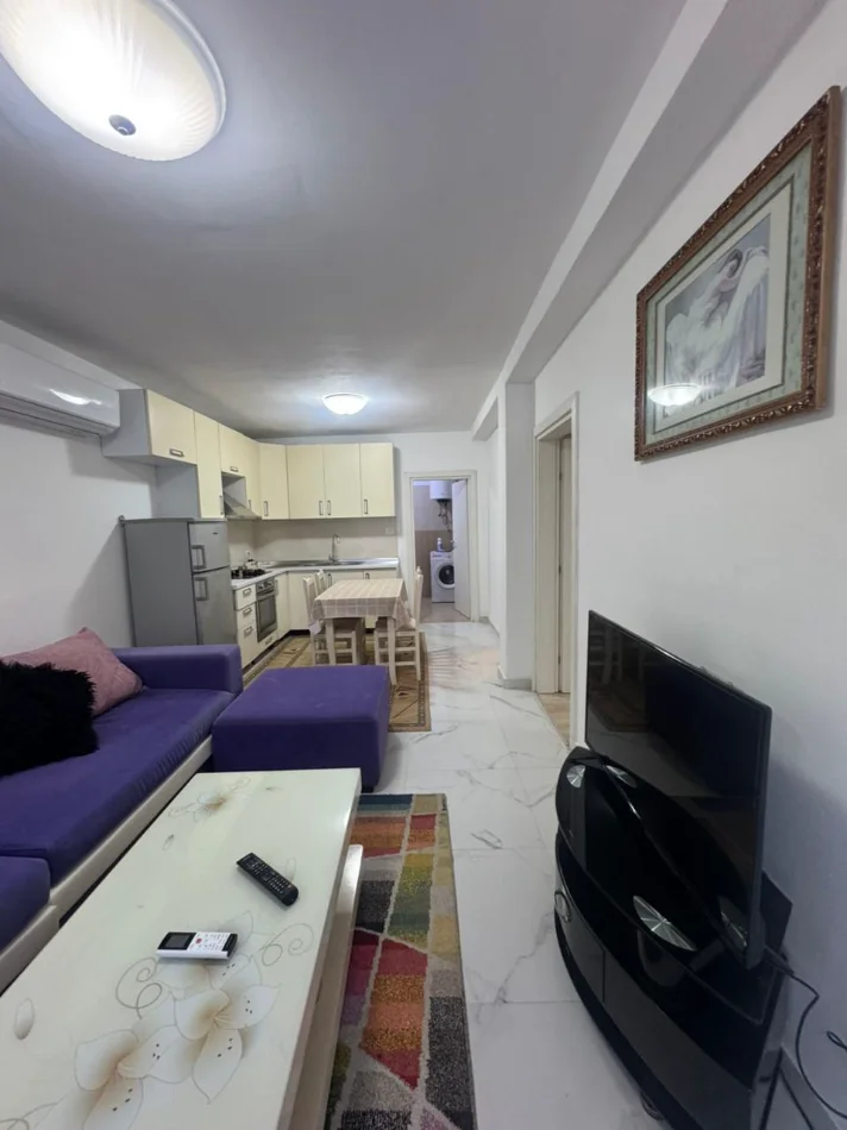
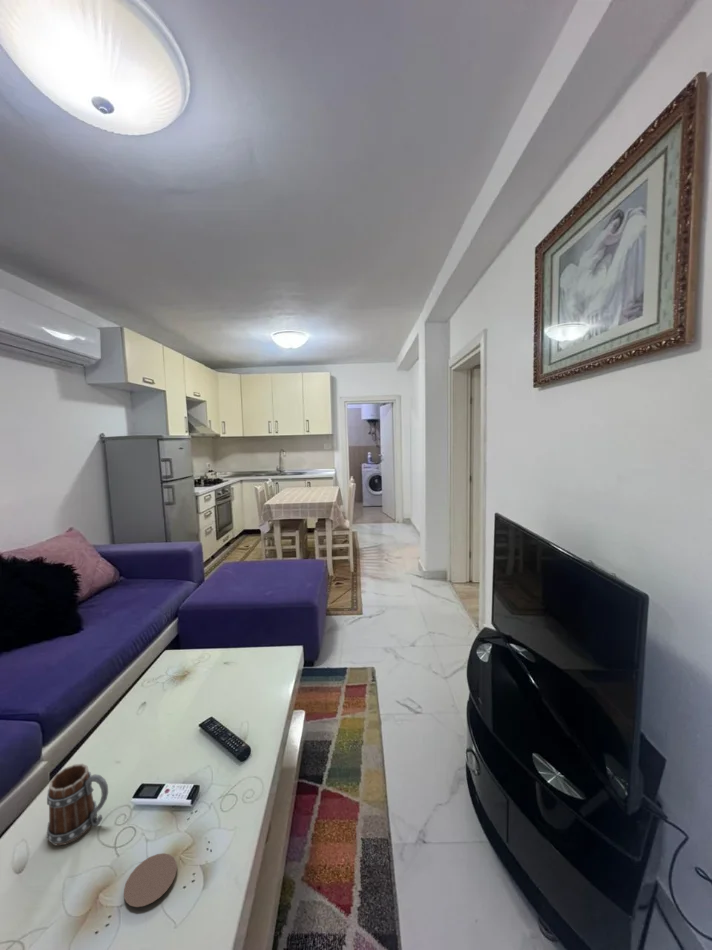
+ mug [46,763,109,847]
+ coaster [123,852,178,908]
